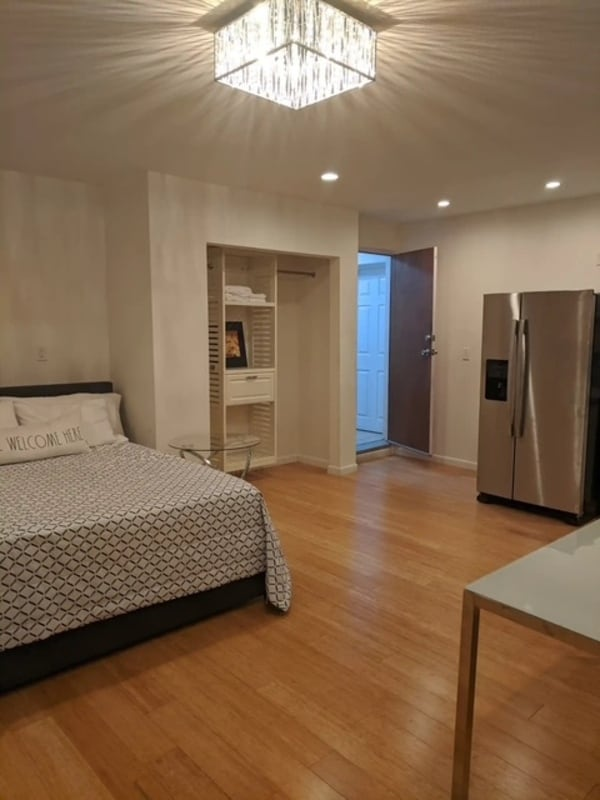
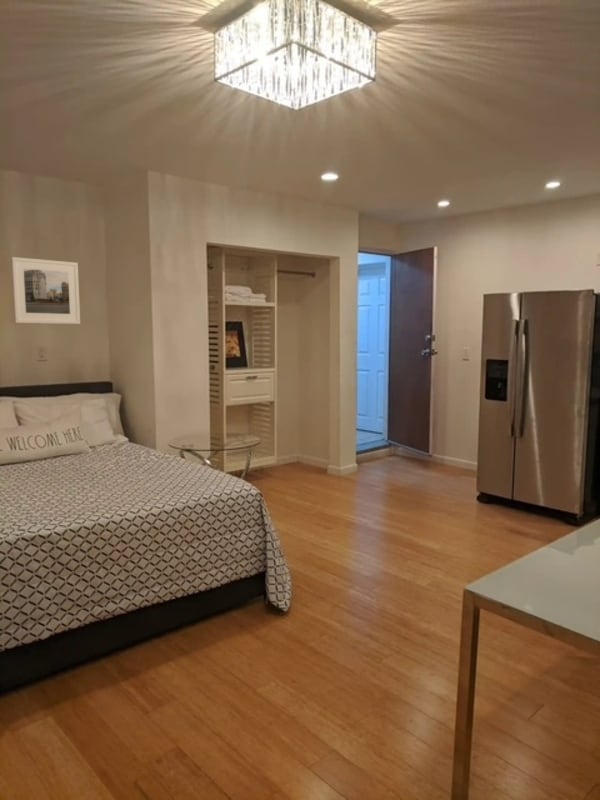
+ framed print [10,256,81,325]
